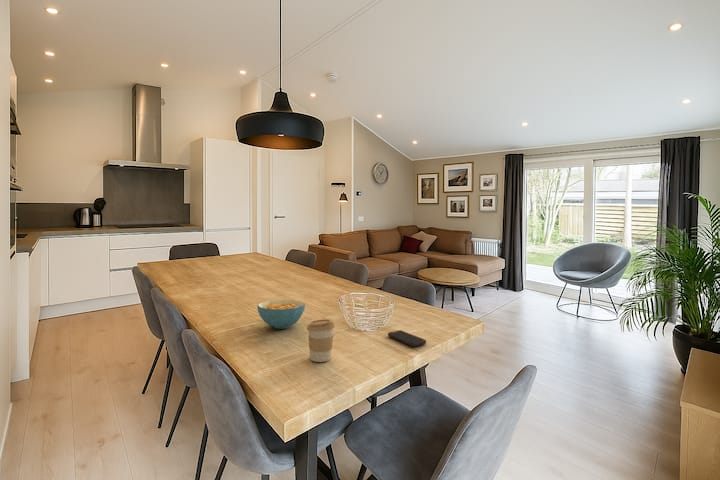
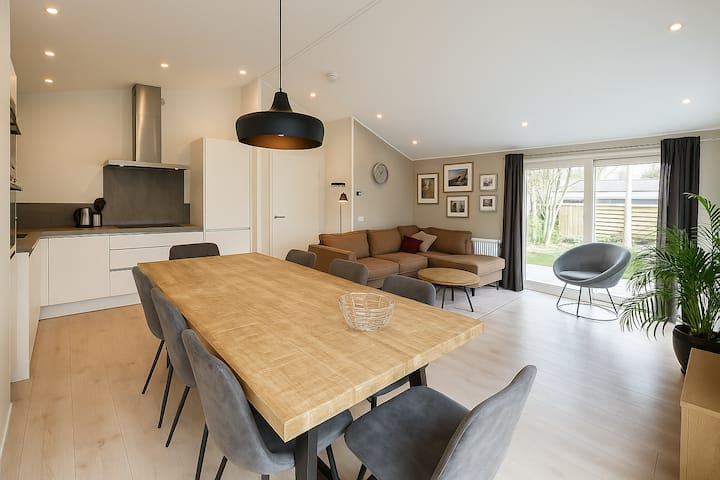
- coffee cup [306,318,336,363]
- cereal bowl [256,299,306,330]
- smartphone [387,329,427,347]
